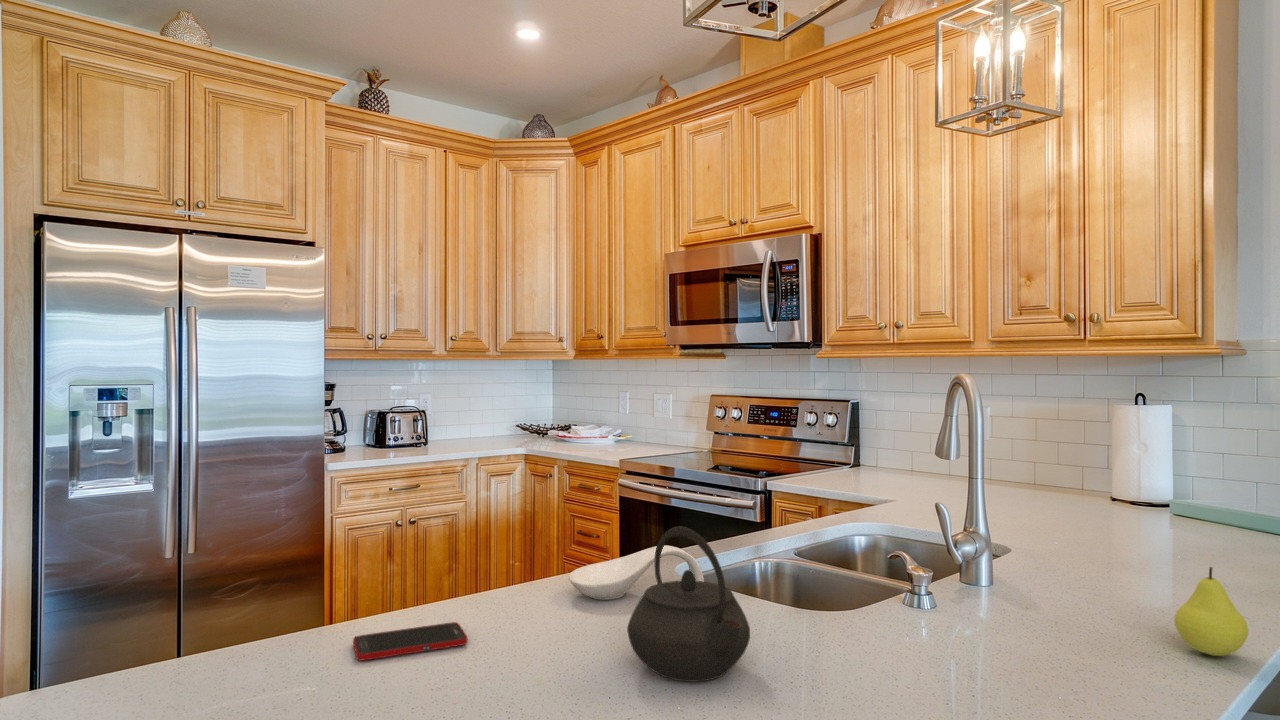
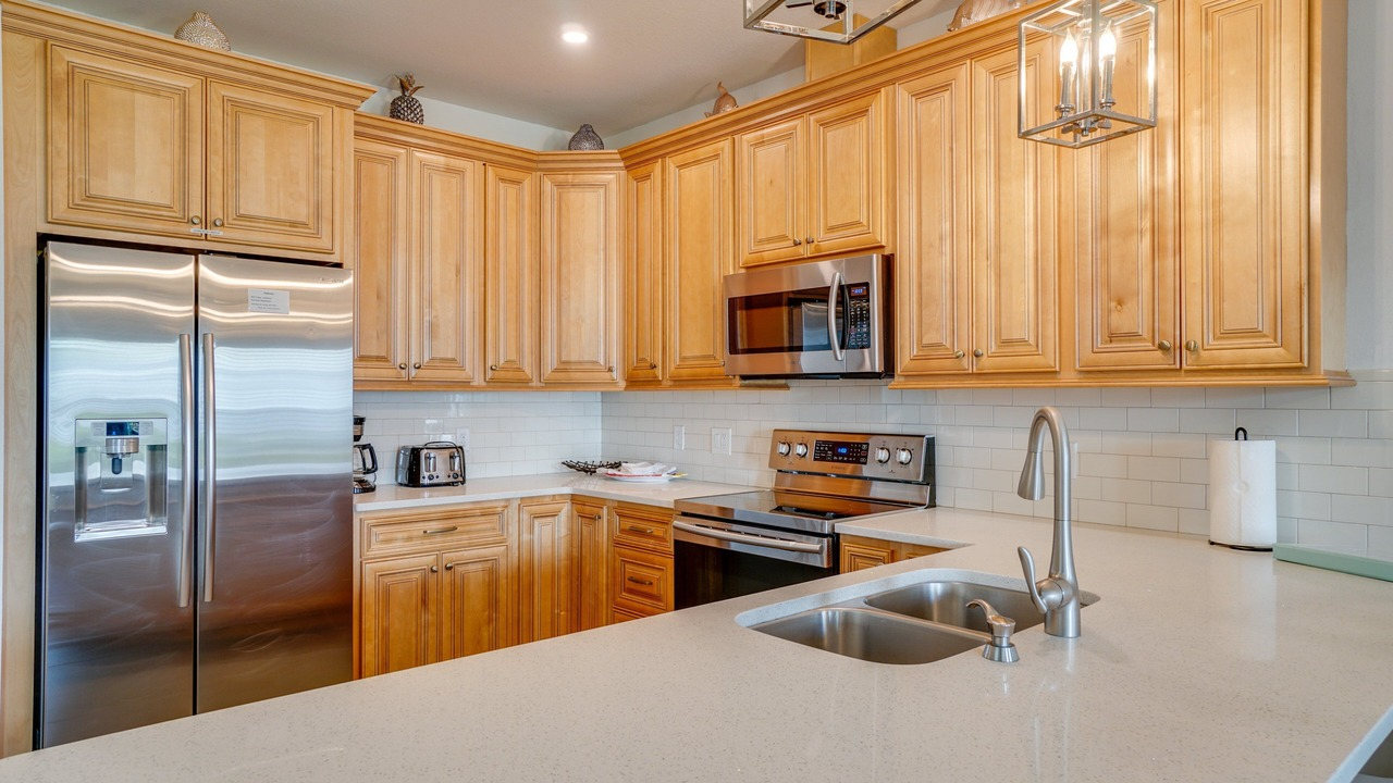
- kettle [626,525,751,683]
- cell phone [352,621,469,662]
- fruit [1173,566,1250,657]
- spoon rest [568,544,705,601]
